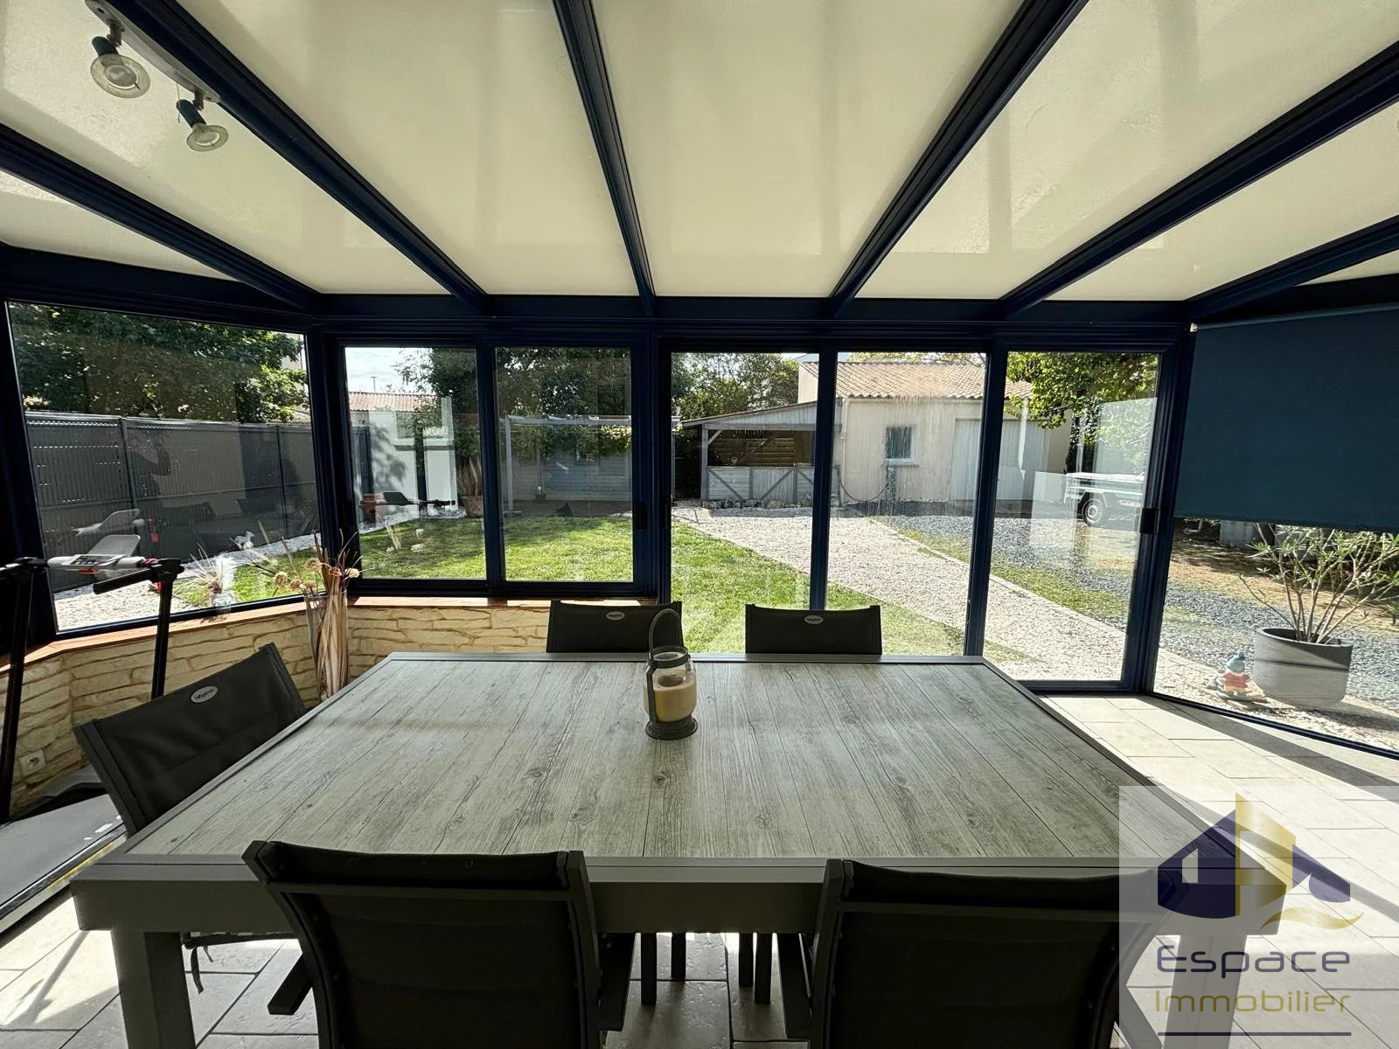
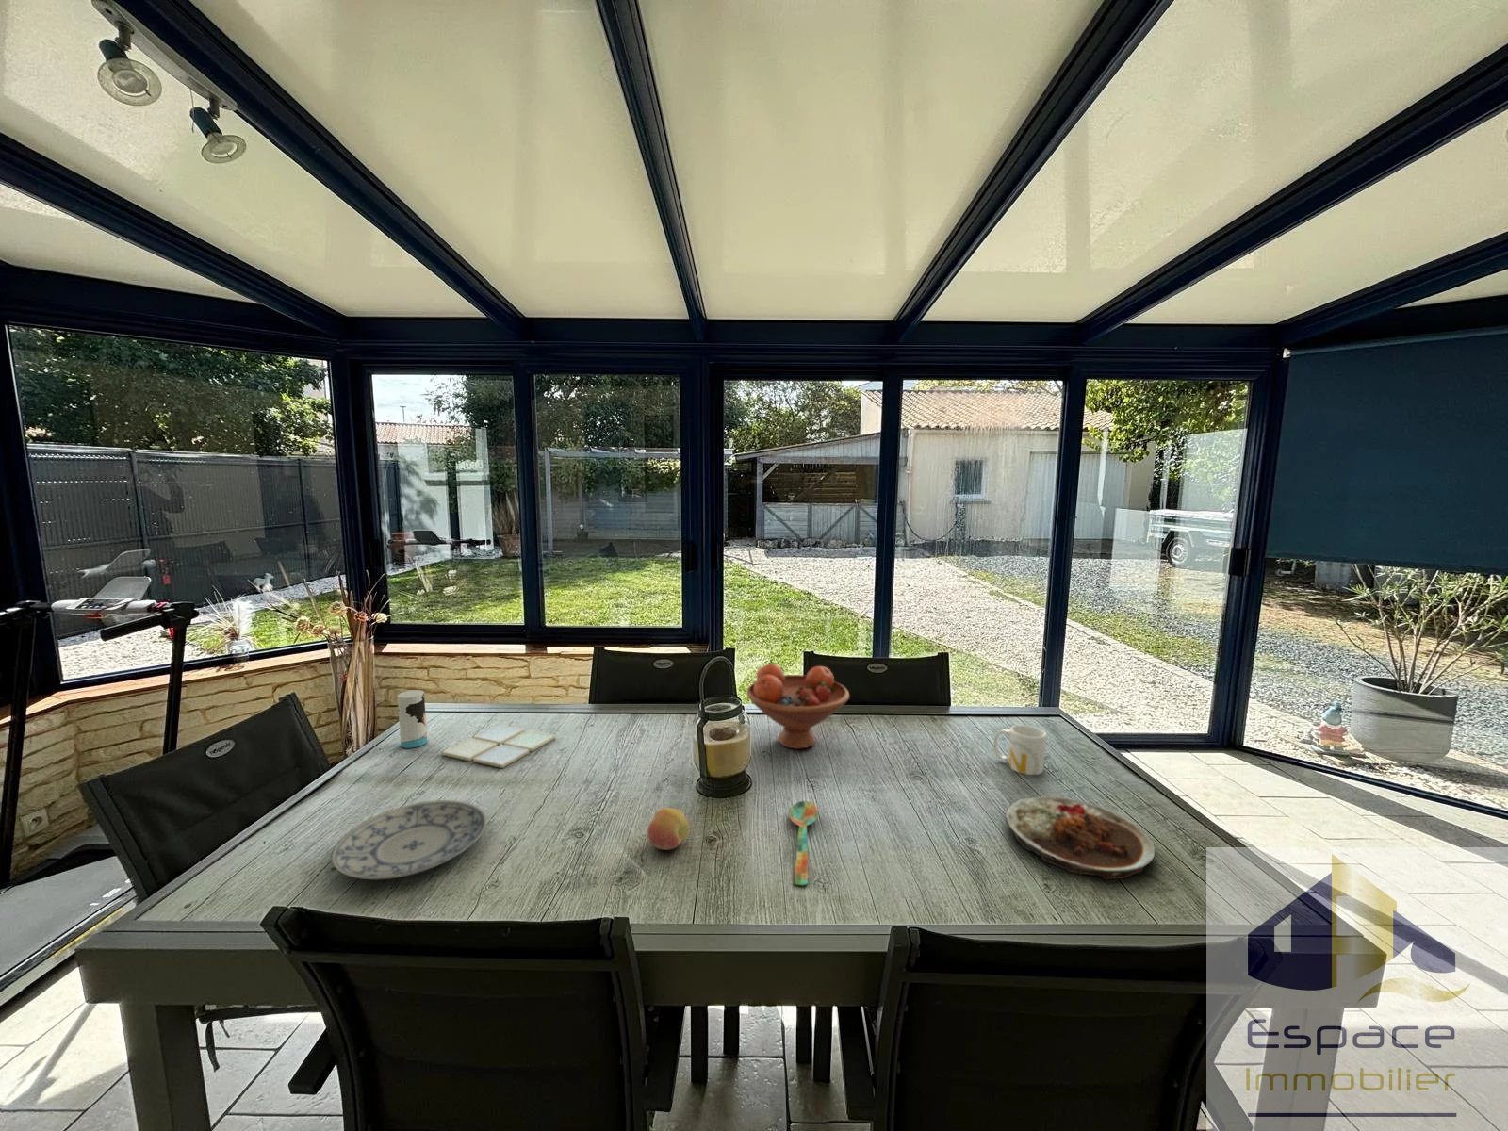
+ fruit [647,807,690,851]
+ spoon [788,801,819,886]
+ mug [993,724,1047,776]
+ drink coaster [441,724,556,769]
+ cup [397,689,427,750]
+ plate [330,800,488,880]
+ fruit bowl [746,663,850,750]
+ plate [1005,796,1155,882]
